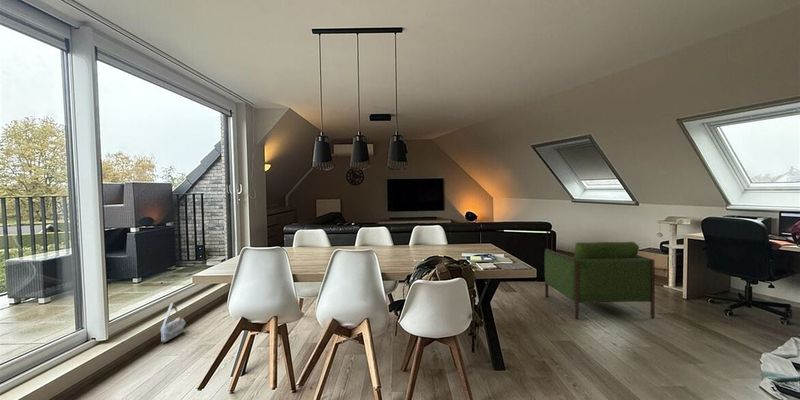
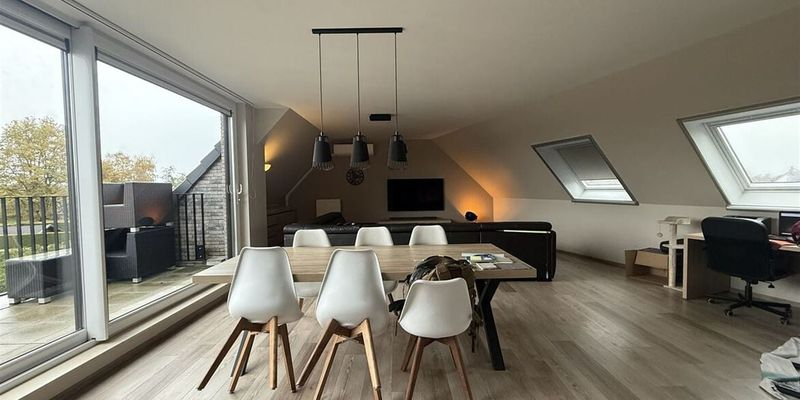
- bag [159,303,187,343]
- armchair [544,241,656,320]
